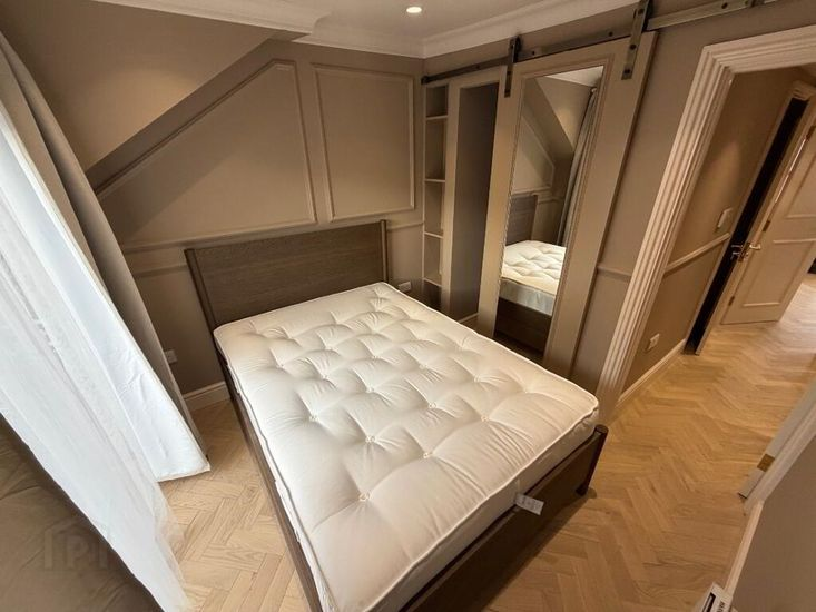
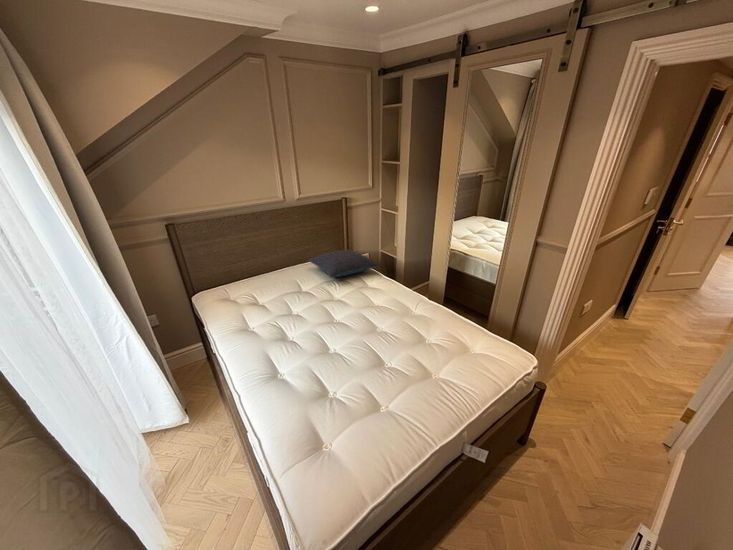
+ pillow [307,248,381,279]
